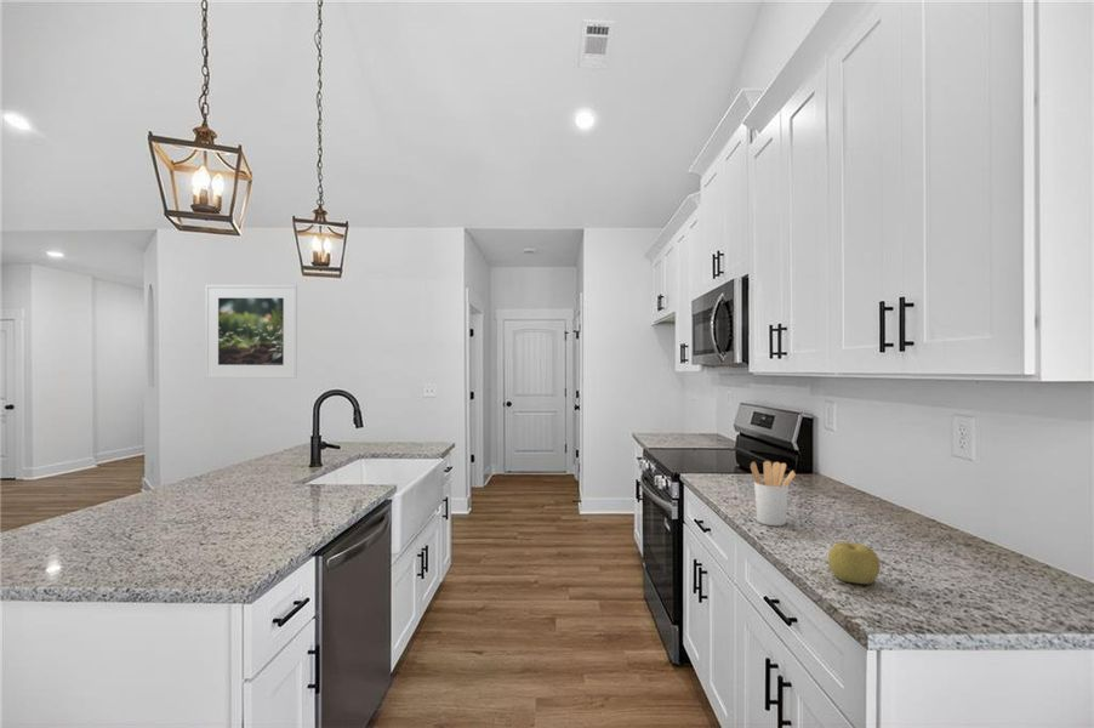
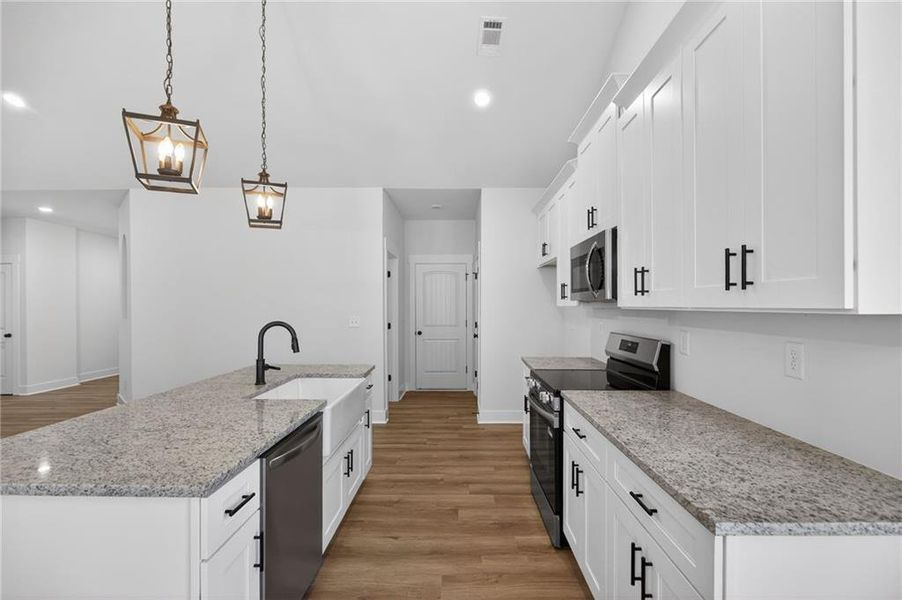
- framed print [204,284,298,380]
- utensil holder [750,460,797,527]
- fruit [827,541,882,585]
